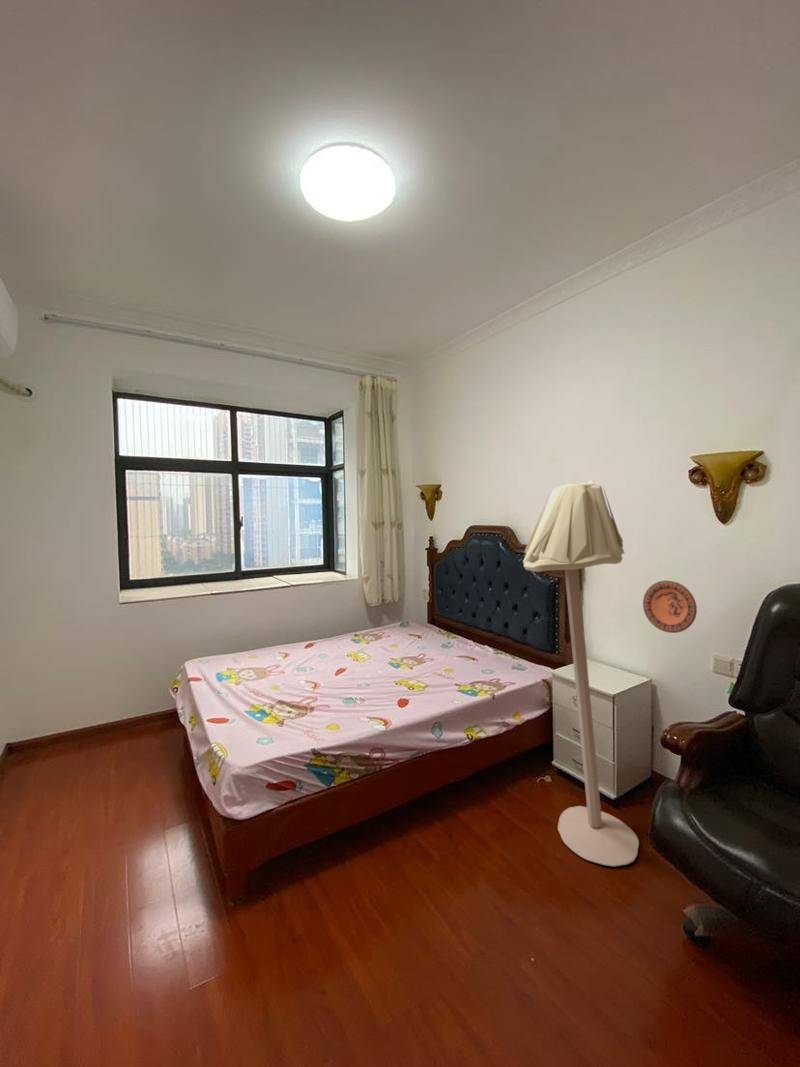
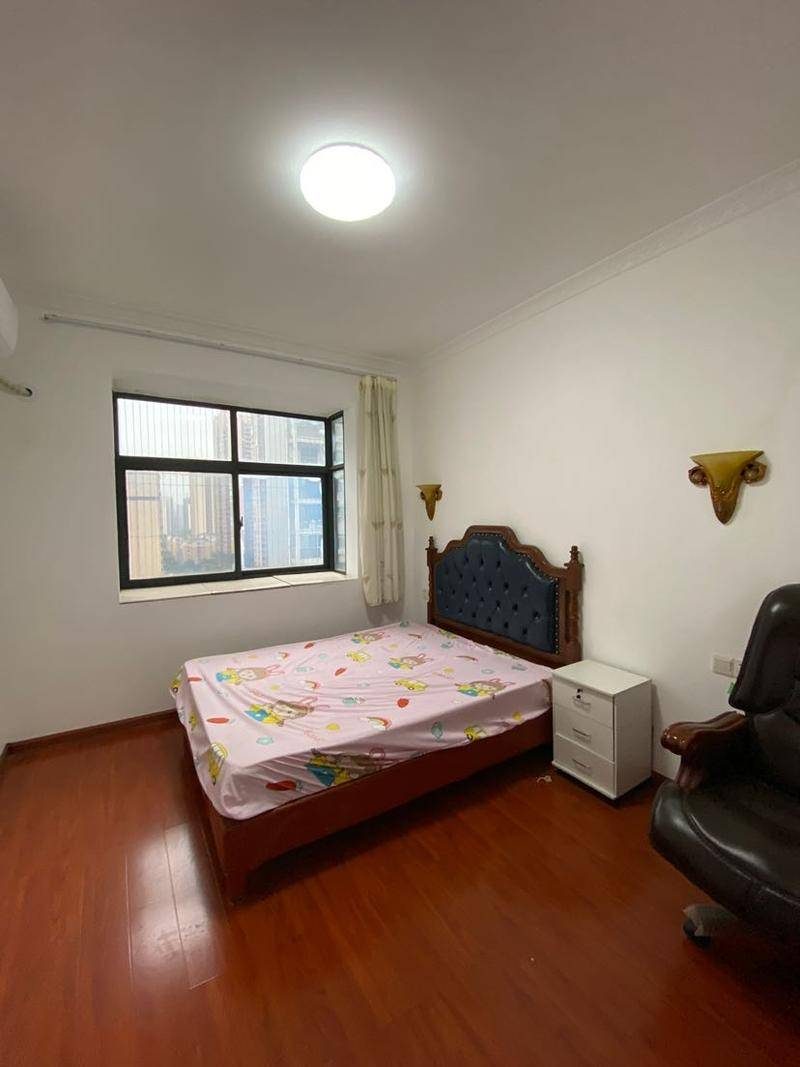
- decorative plate [642,580,698,634]
- floor lamp [522,479,640,867]
